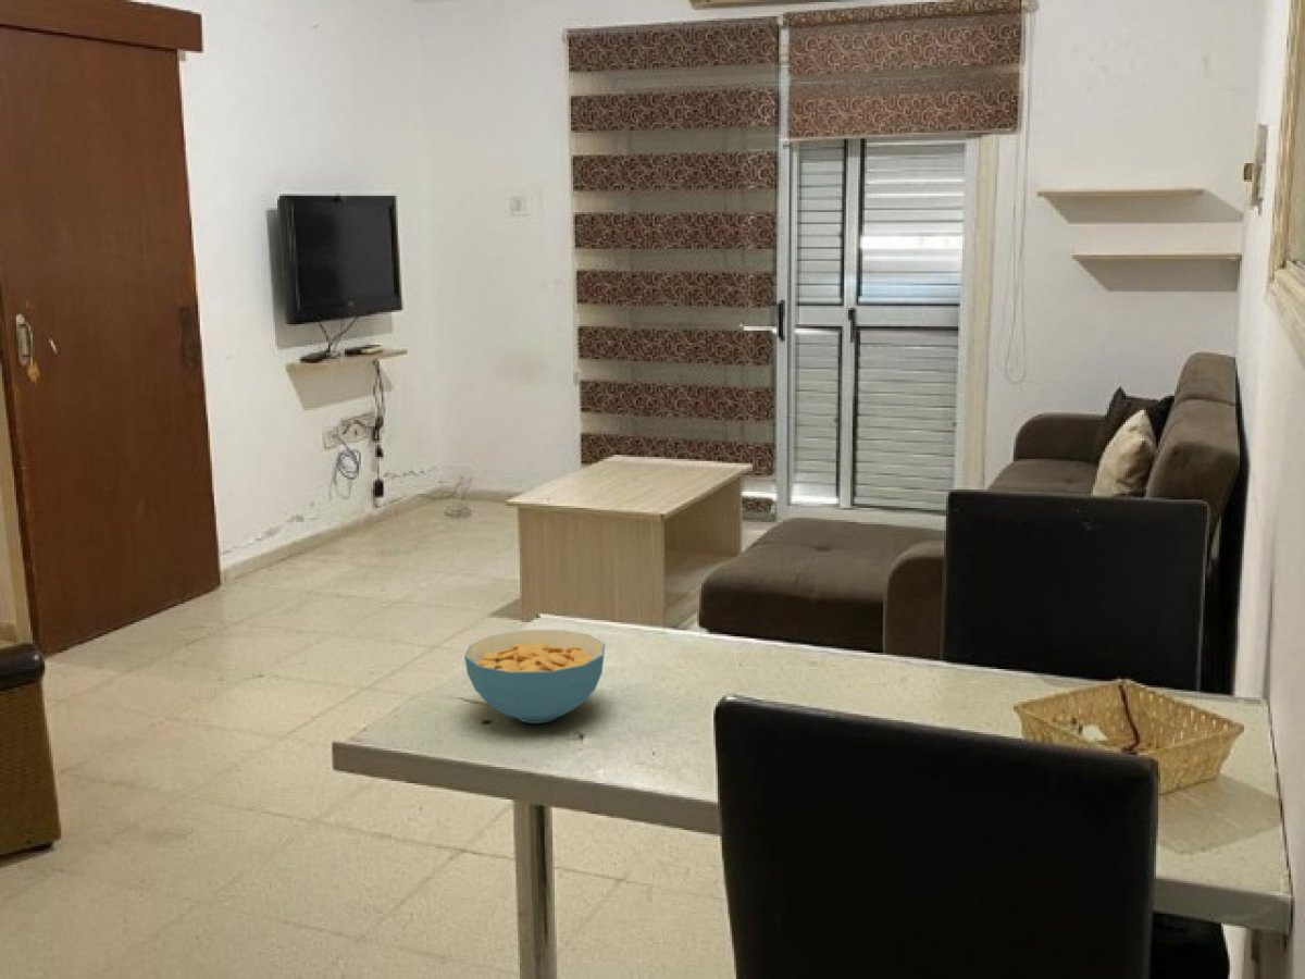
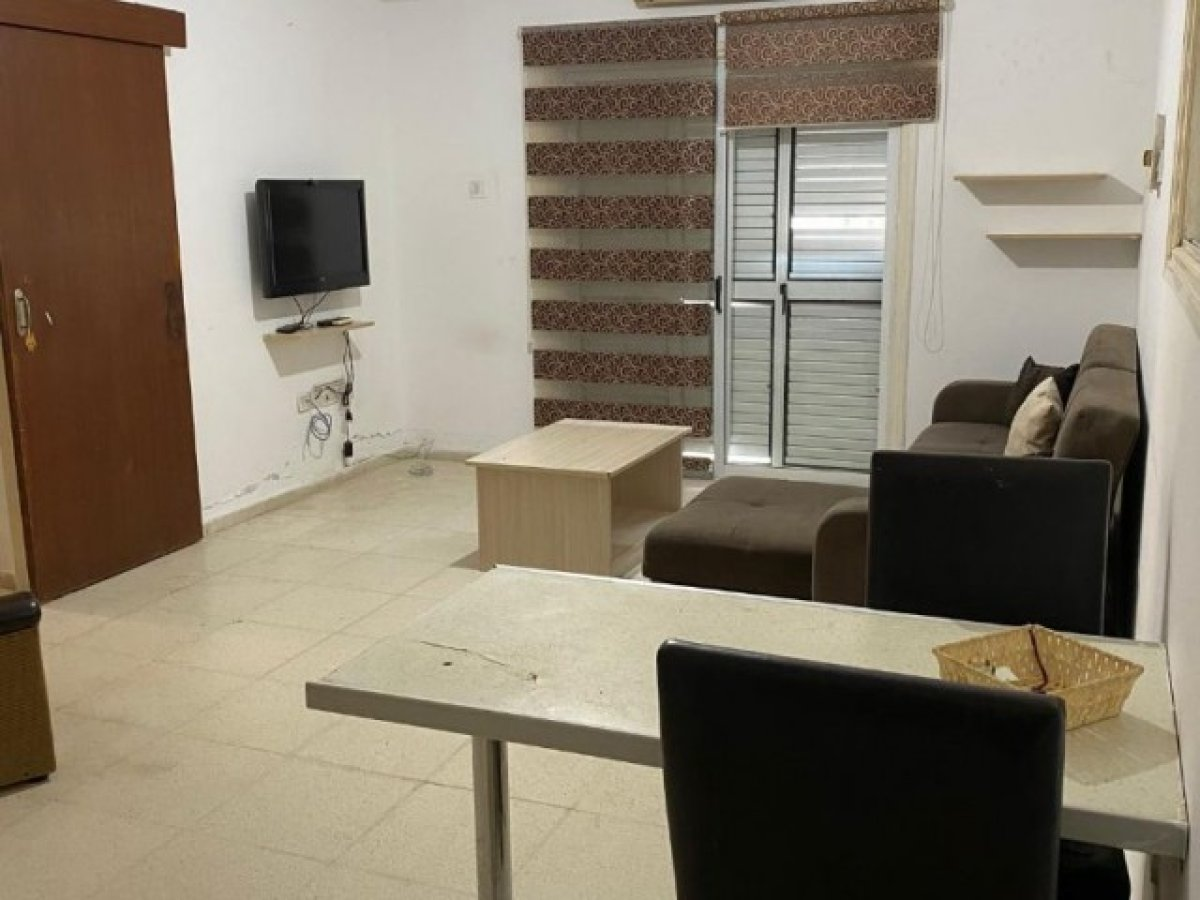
- cereal bowl [463,629,606,724]
